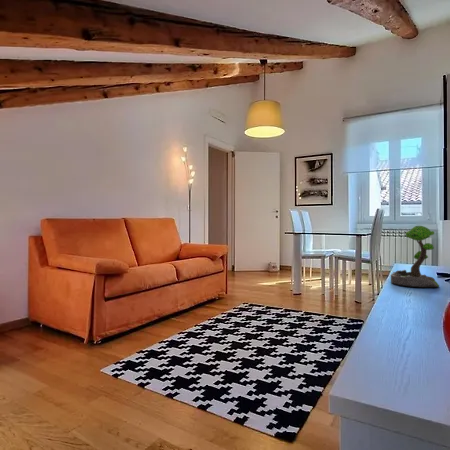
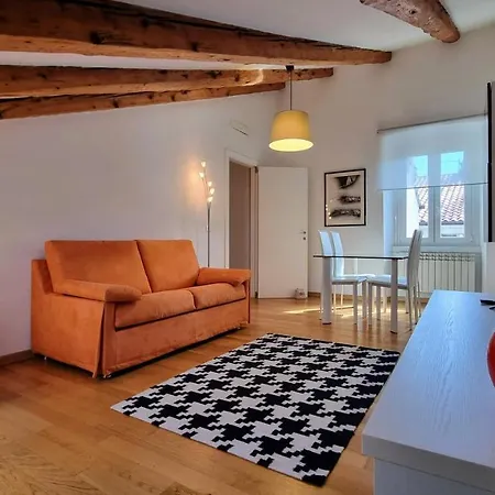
- plant [390,225,440,288]
